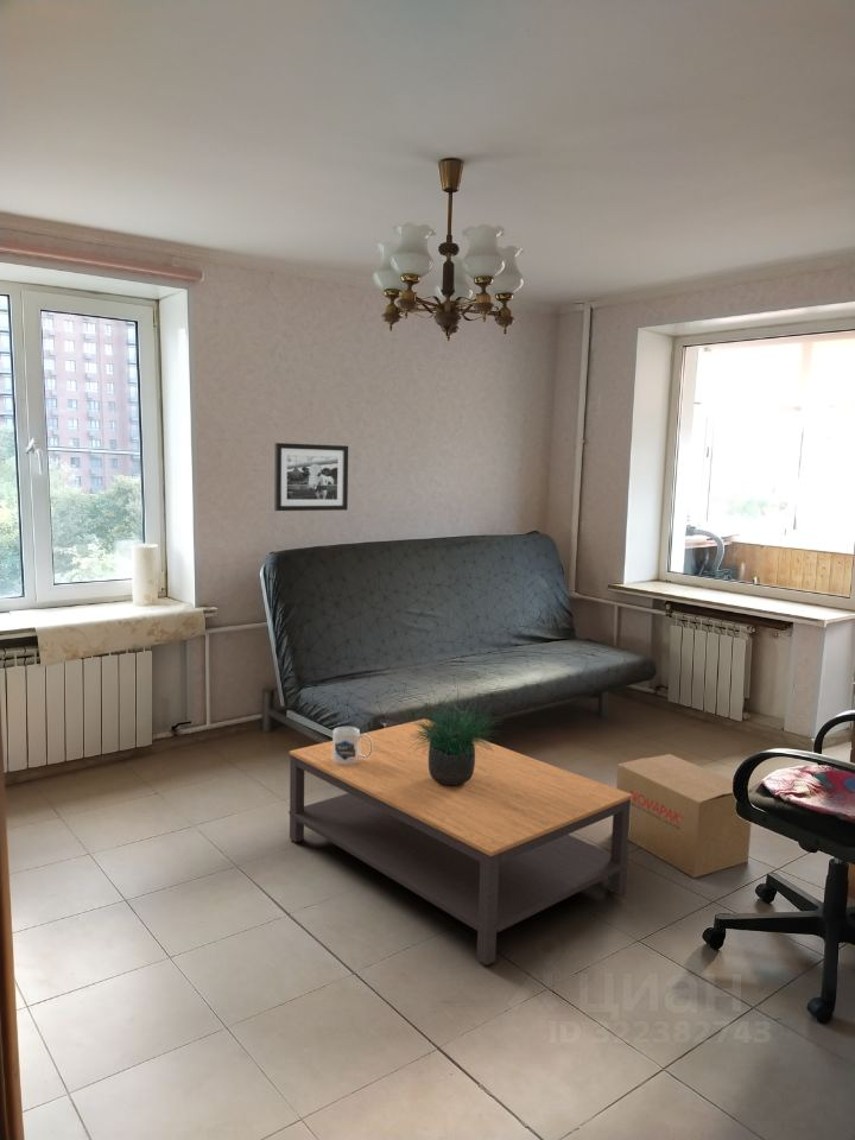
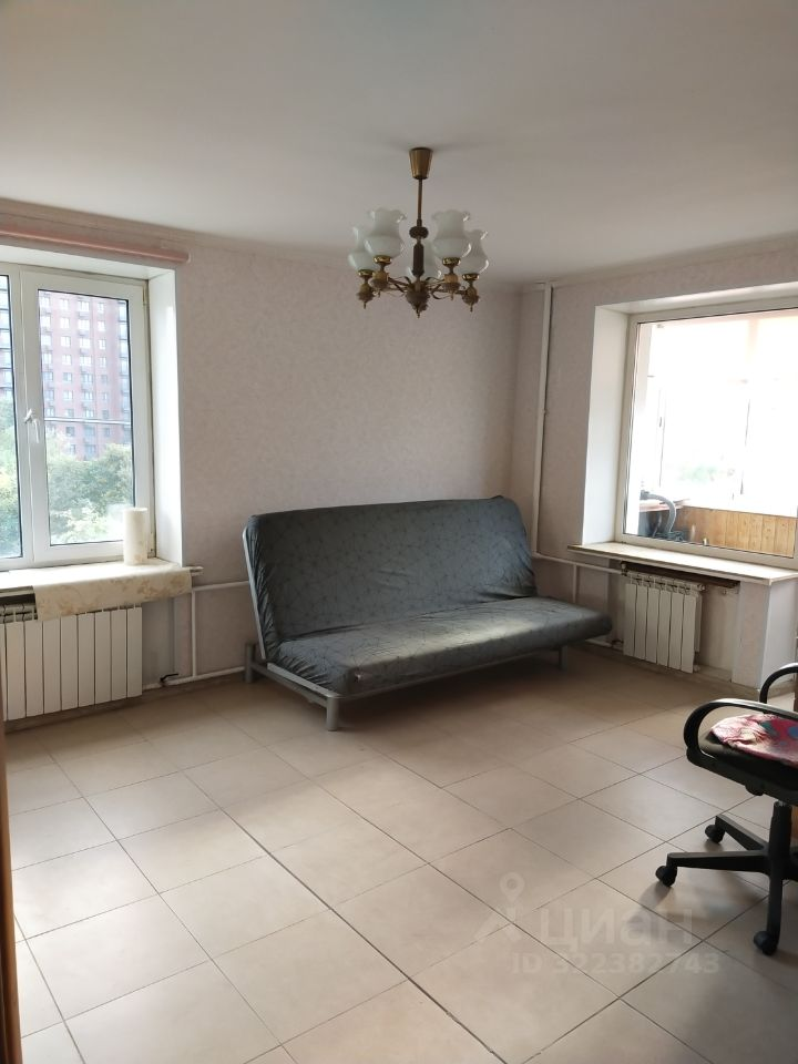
- potted plant [405,684,502,786]
- cardboard box [615,753,754,879]
- picture frame [273,442,349,512]
- mug [331,726,373,765]
- coffee table [287,718,632,967]
